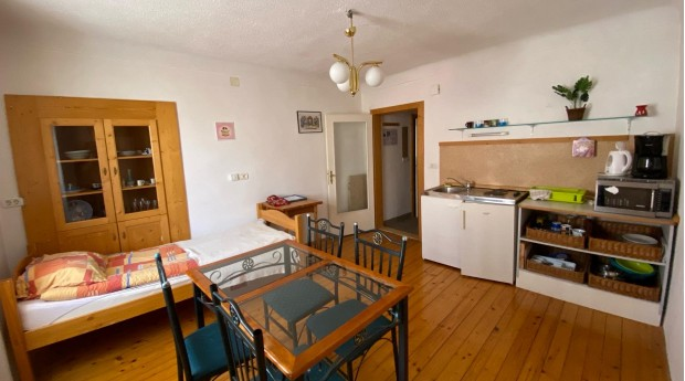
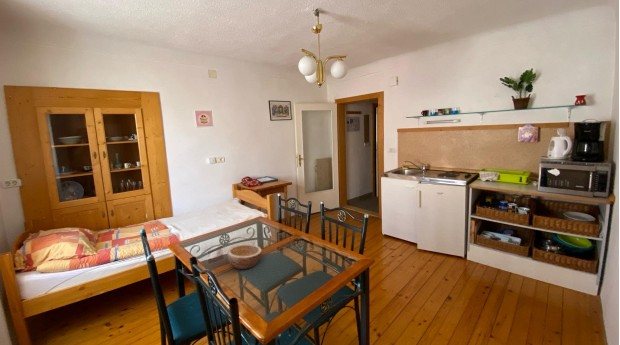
+ bowl [226,243,263,270]
